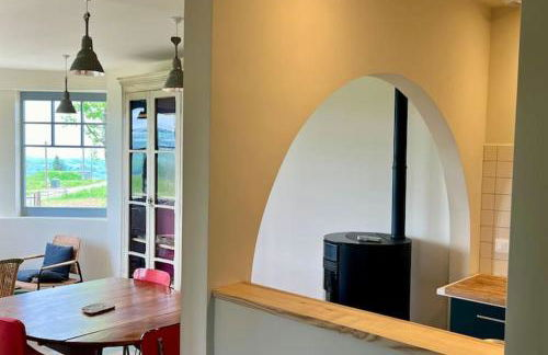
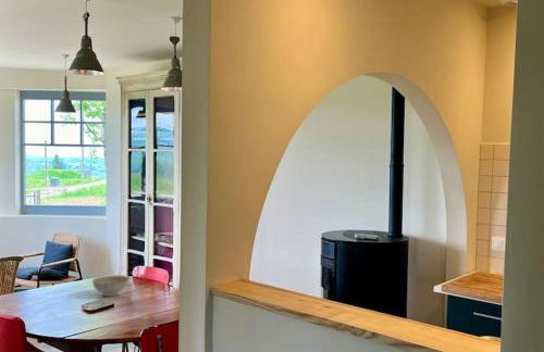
+ decorative bowl [91,275,129,298]
